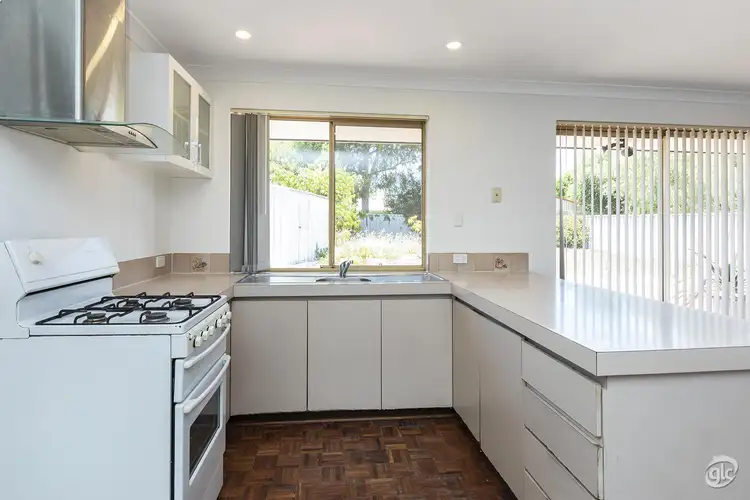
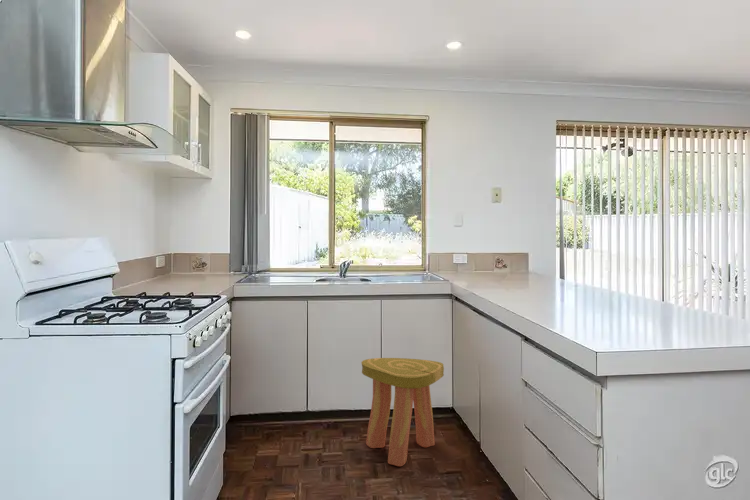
+ stool [361,357,445,467]
